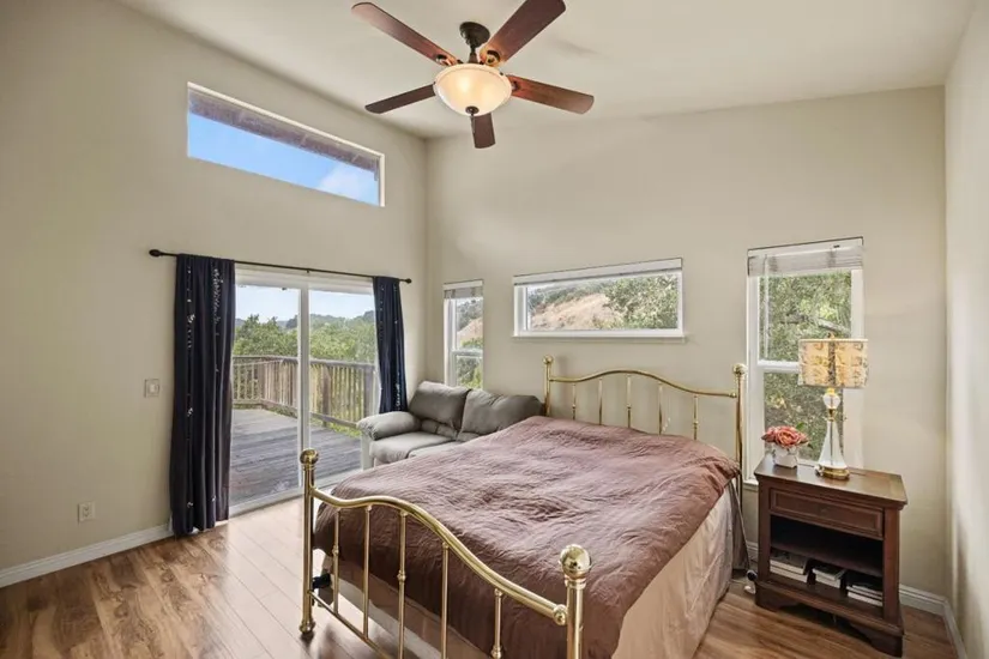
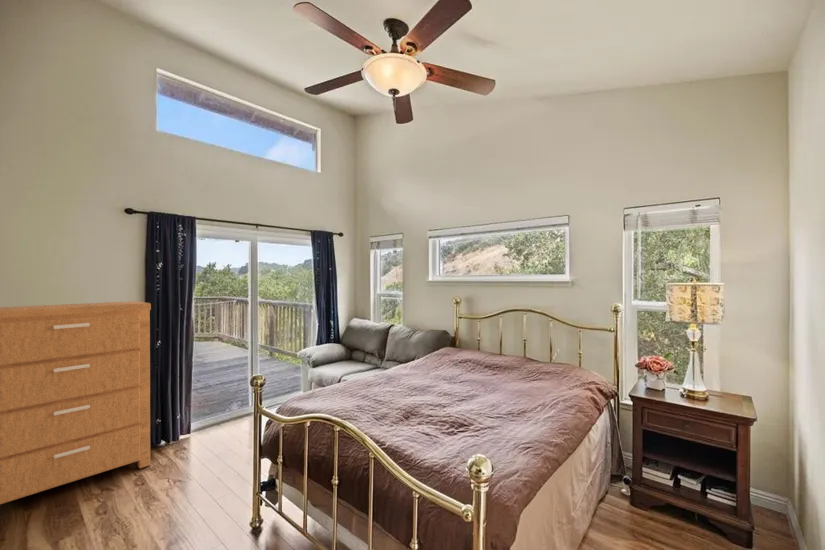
+ dresser [0,300,152,505]
